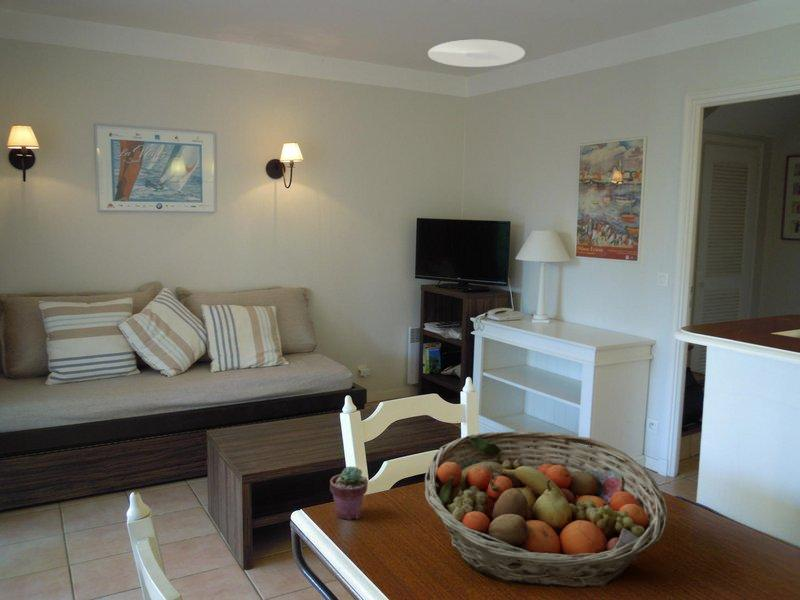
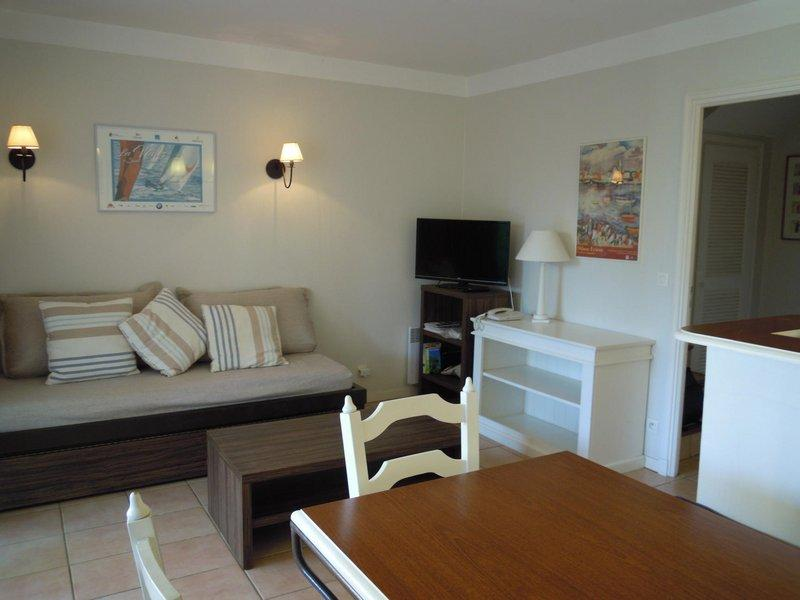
- fruit basket [424,430,669,589]
- potted succulent [329,465,369,521]
- ceiling light [427,39,526,68]
